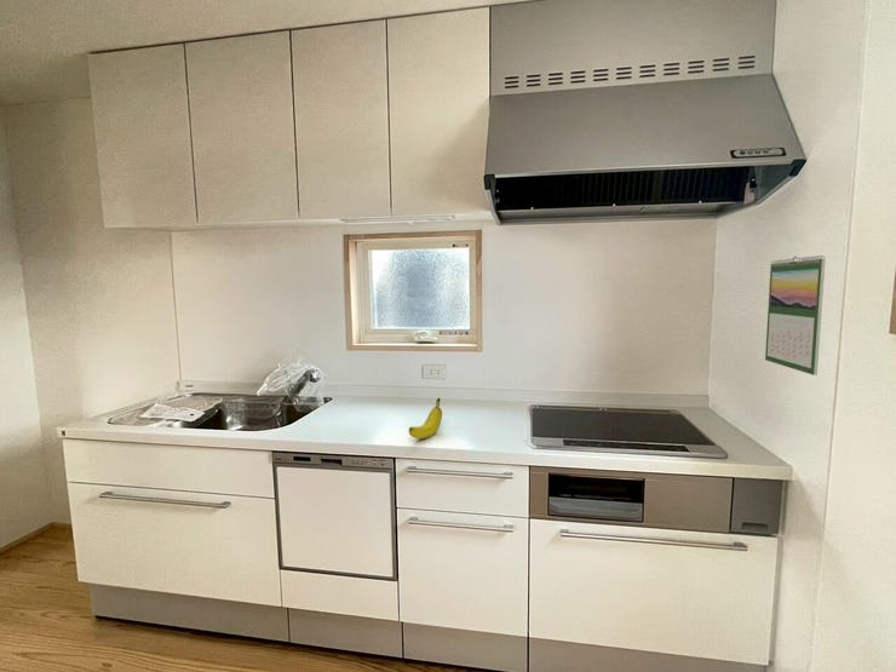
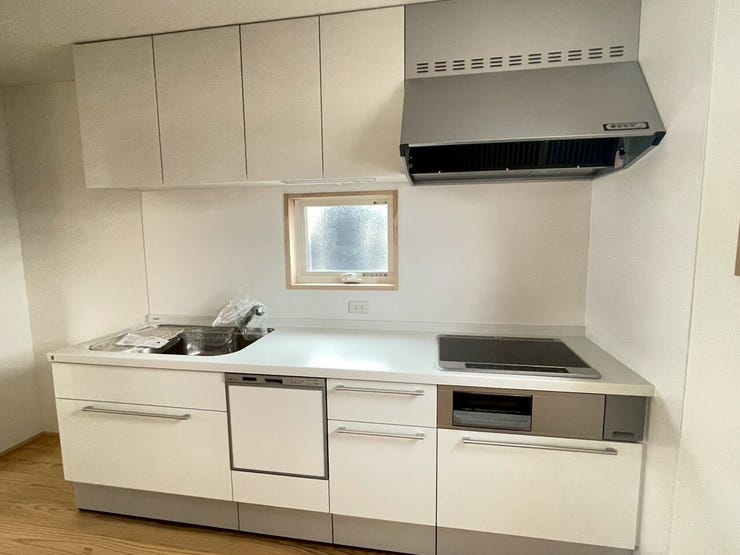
- fruit [408,397,443,440]
- calendar [764,254,827,377]
